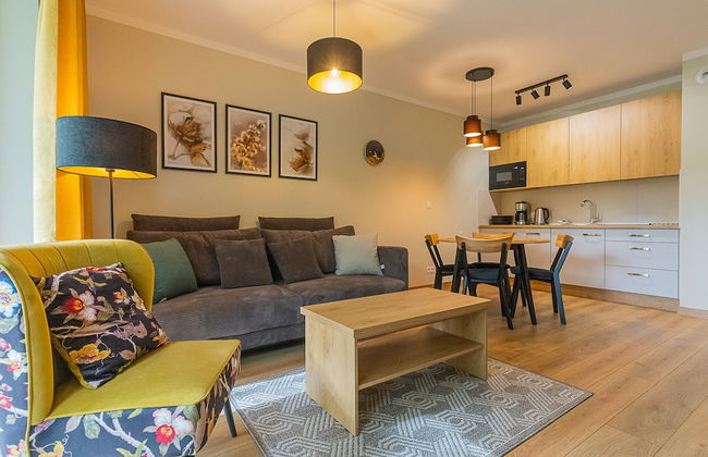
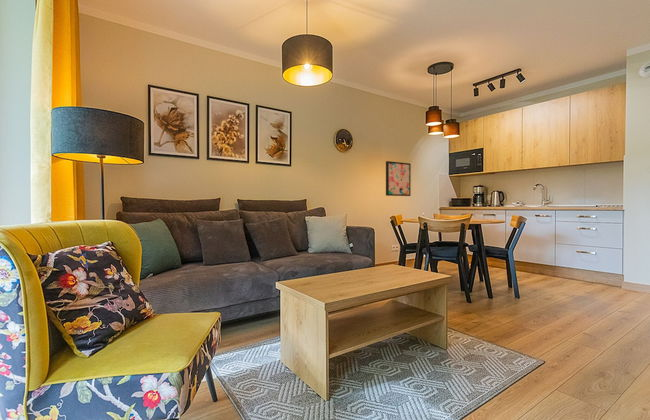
+ wall art [385,160,412,197]
